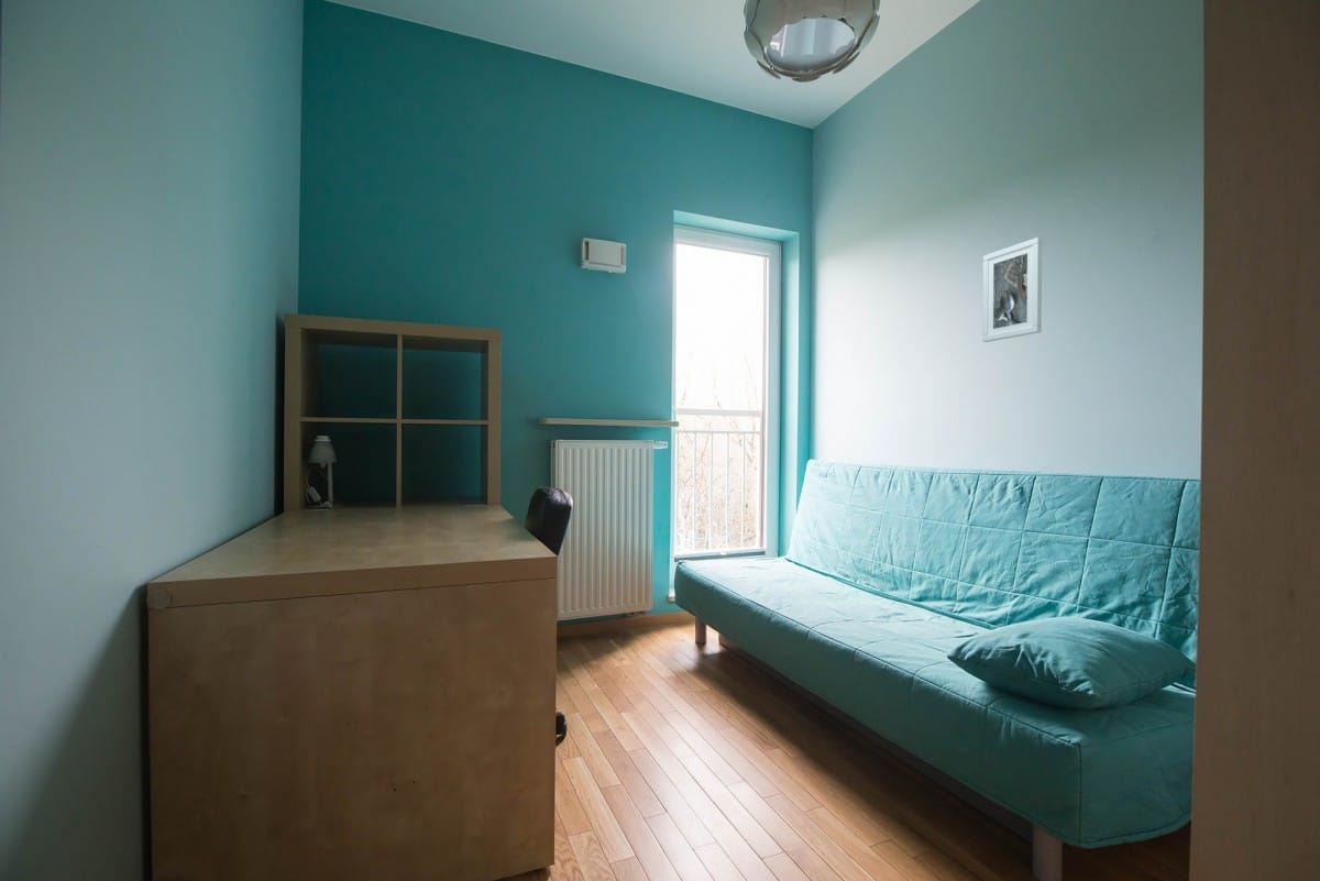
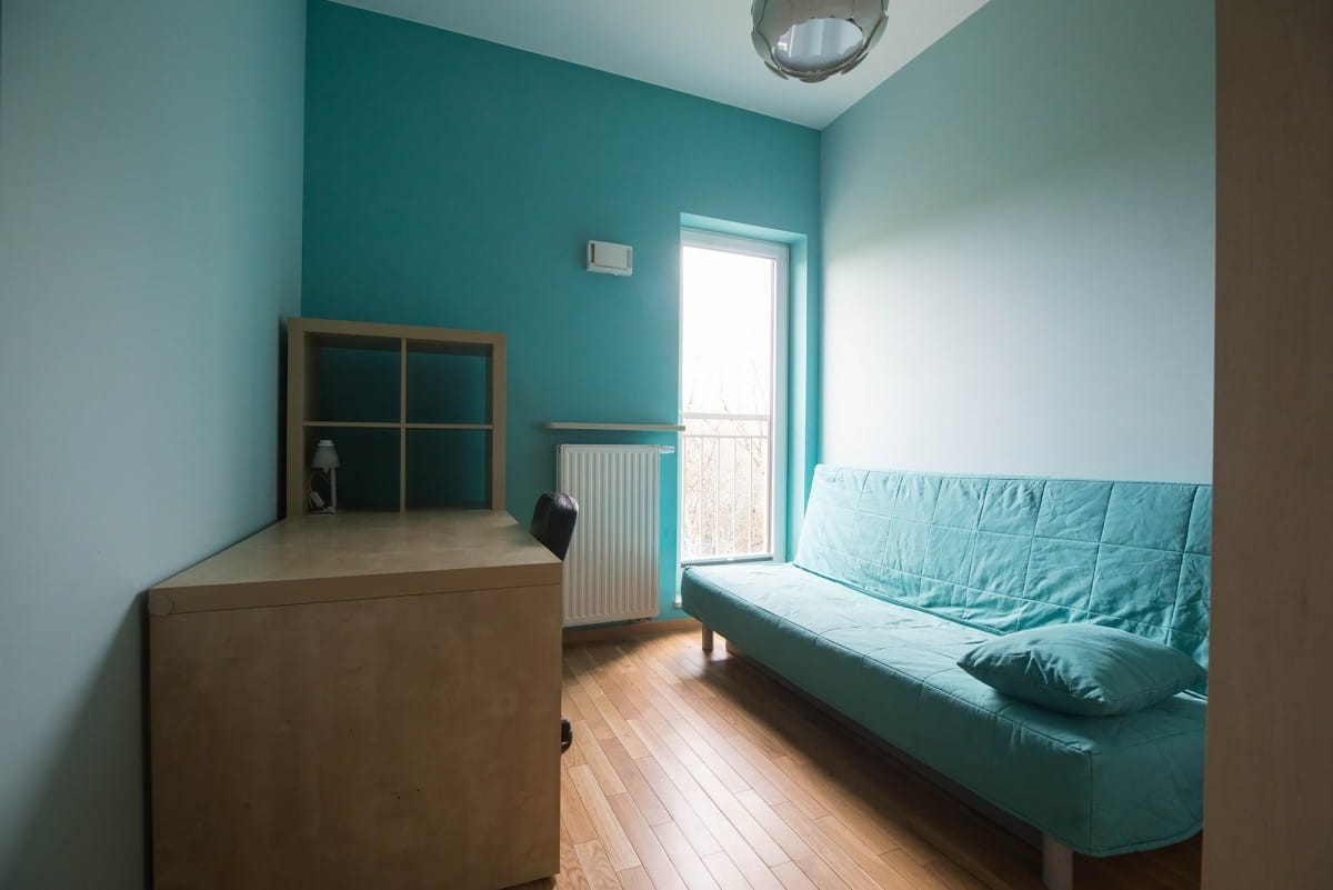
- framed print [981,236,1043,343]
